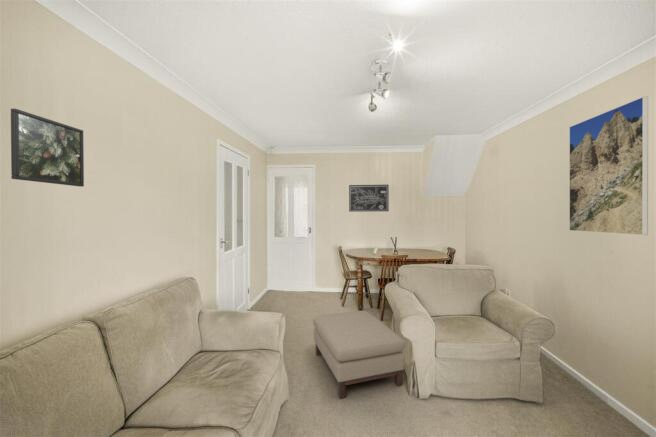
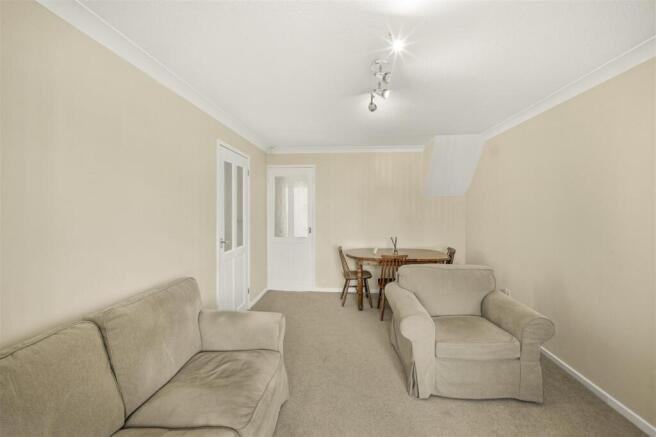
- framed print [10,108,85,188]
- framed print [568,95,649,236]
- wall art [348,184,390,213]
- ottoman [312,310,406,399]
